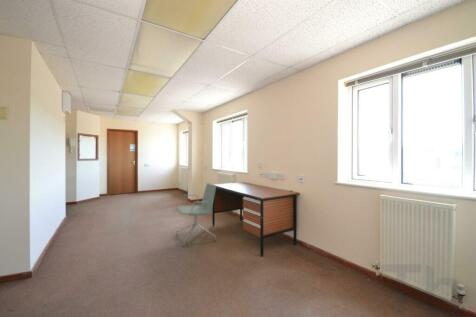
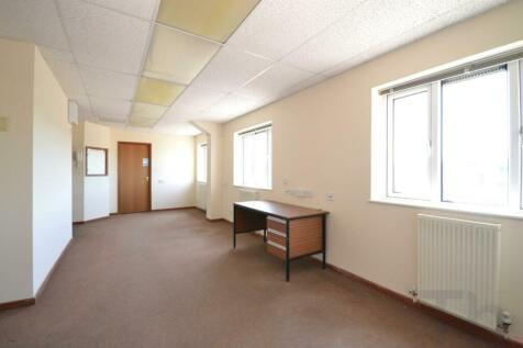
- office chair [176,182,217,248]
